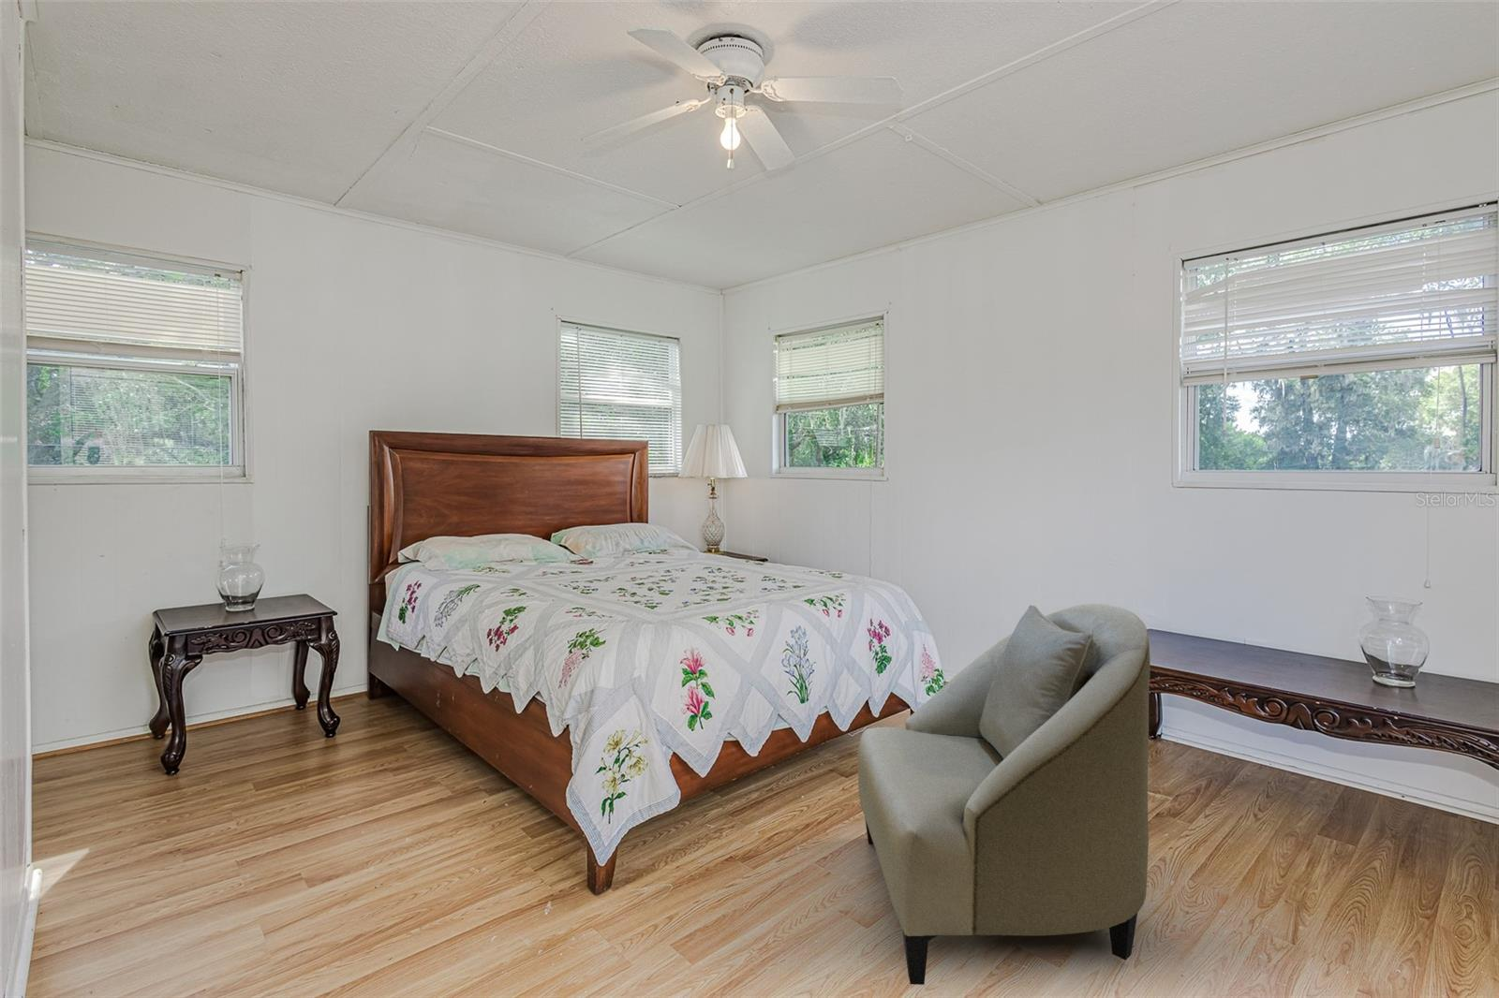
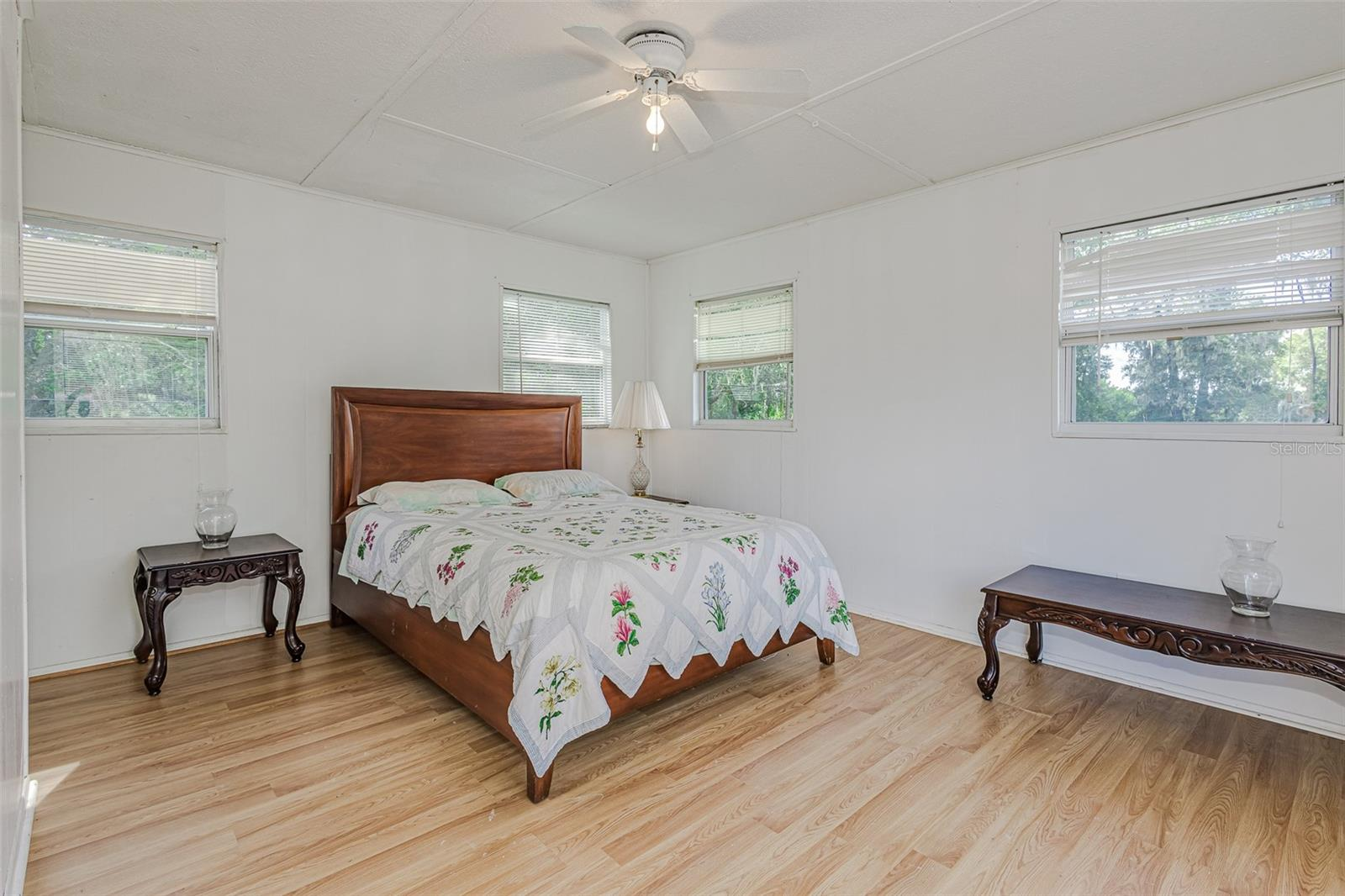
- armchair [857,603,1151,986]
